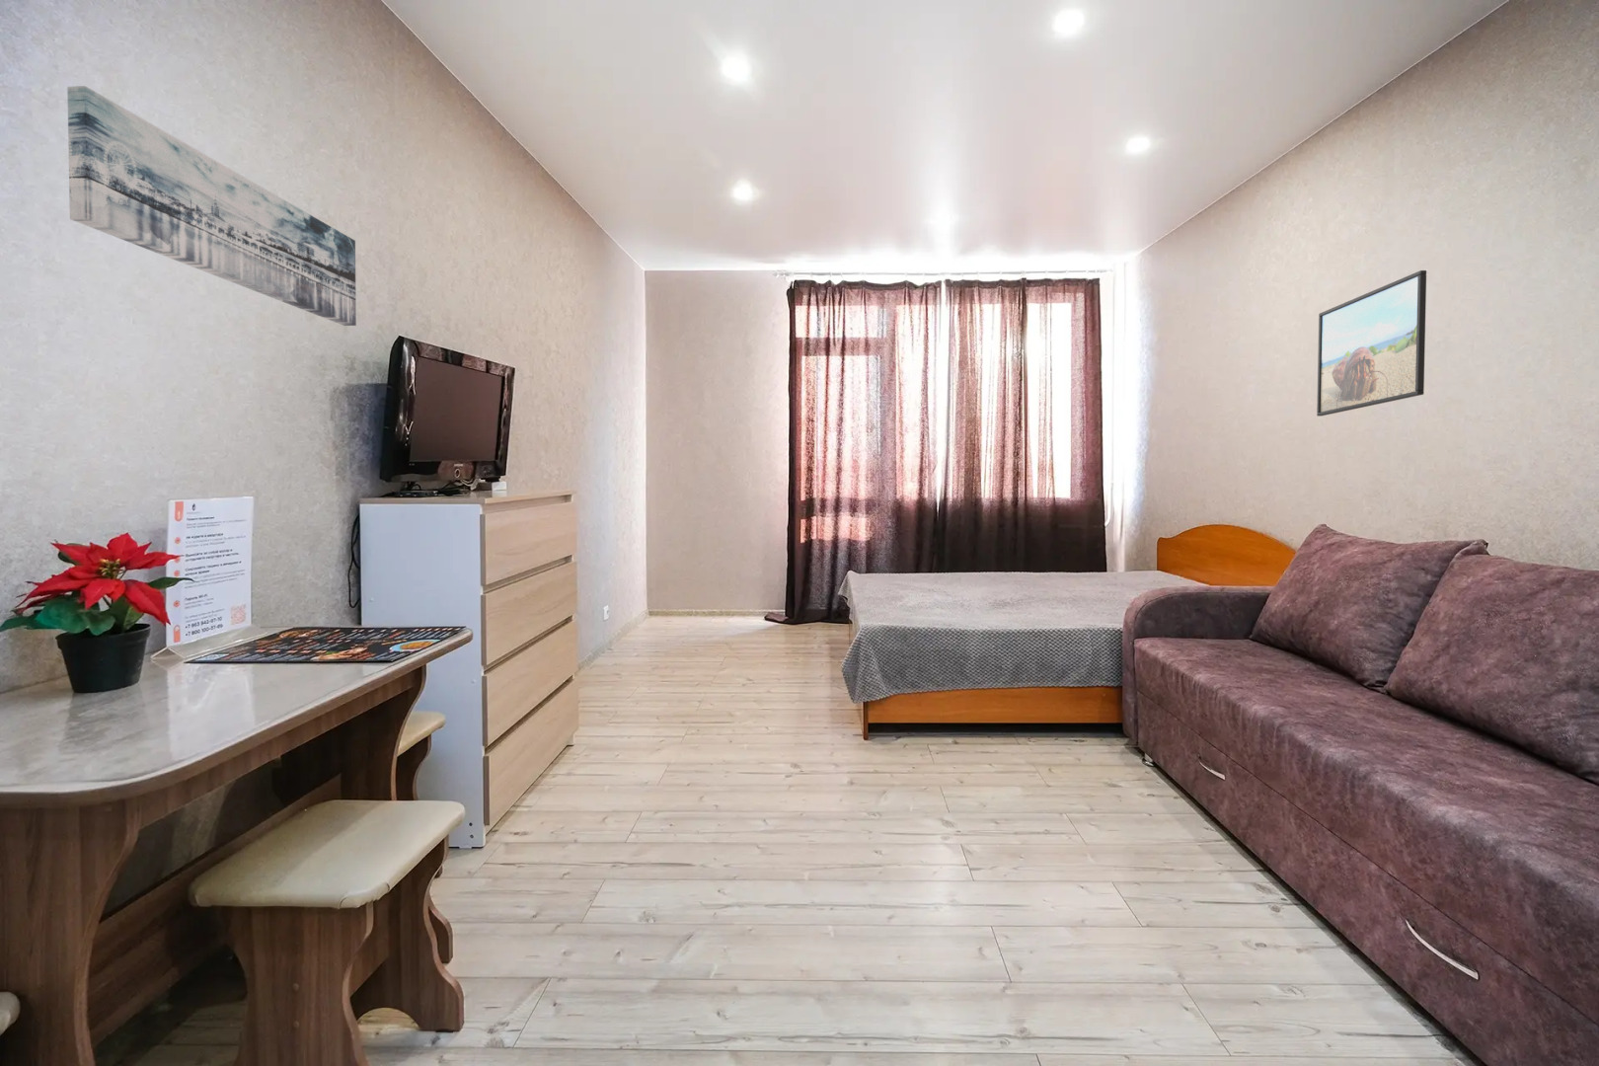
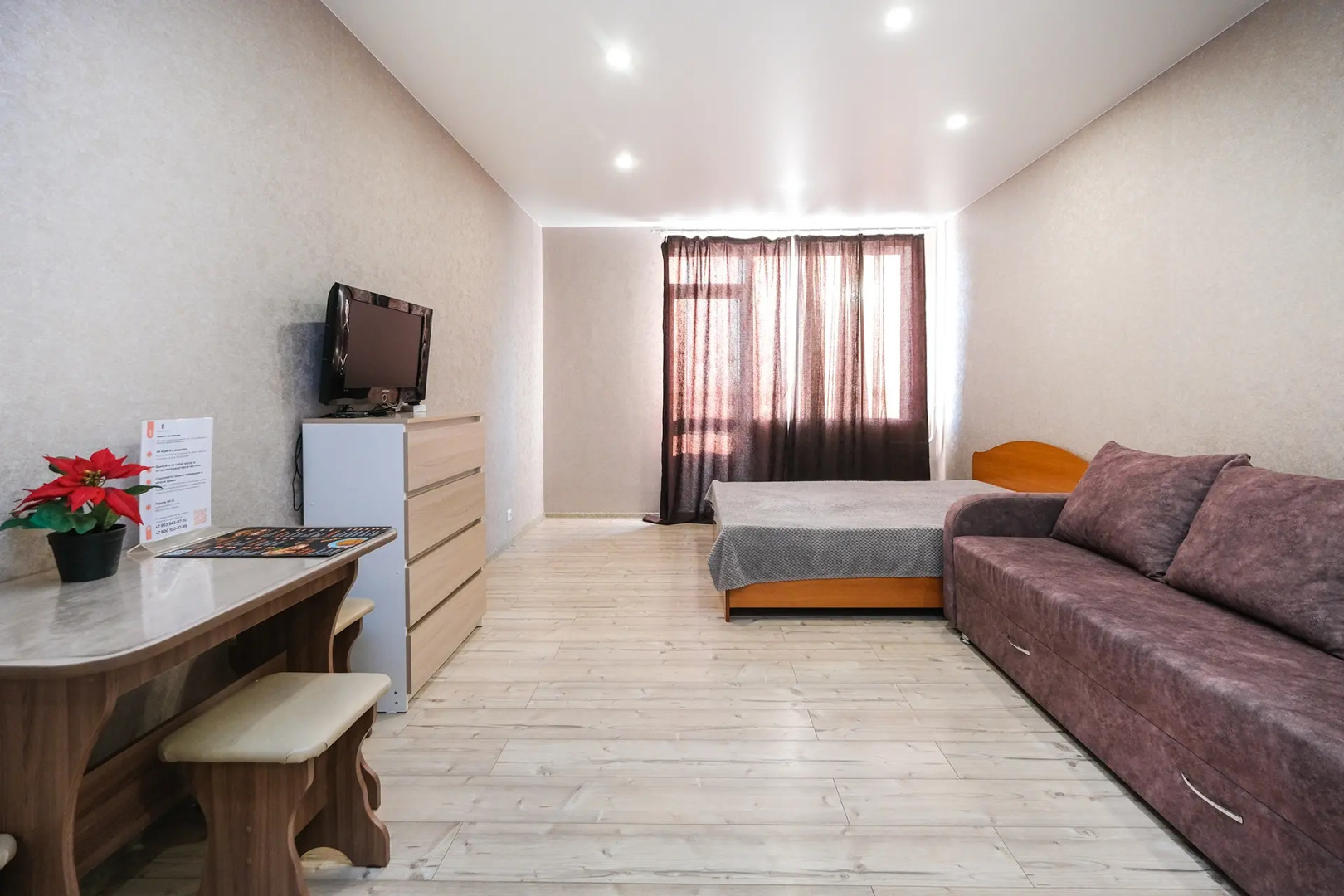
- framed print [1316,269,1428,416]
- wall art [67,84,357,327]
